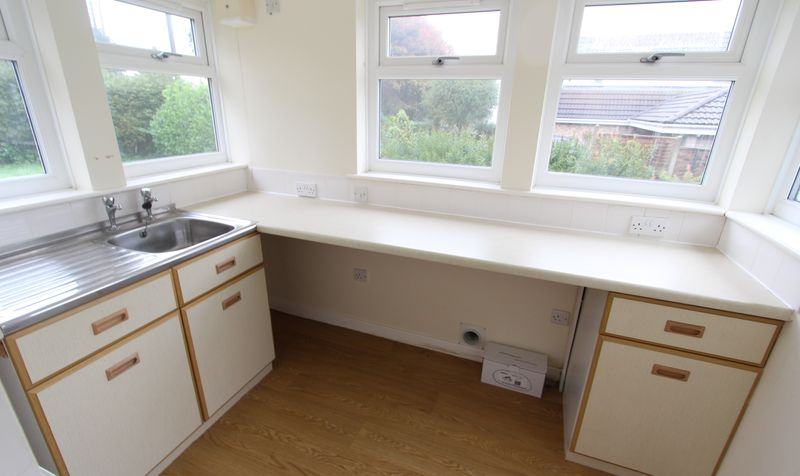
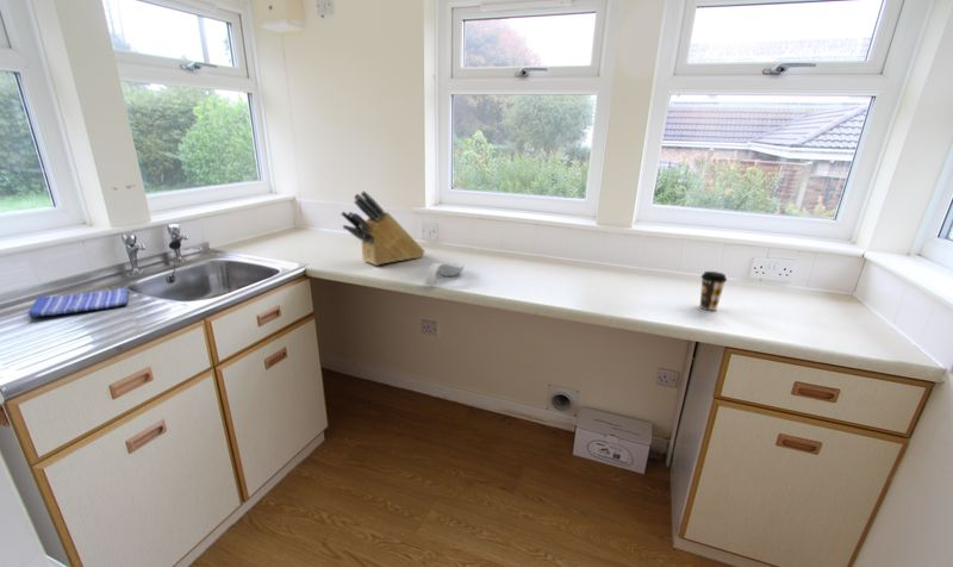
+ dish towel [26,287,129,318]
+ coffee cup [699,270,728,311]
+ spoon rest [424,261,466,286]
+ knife block [340,189,425,267]
